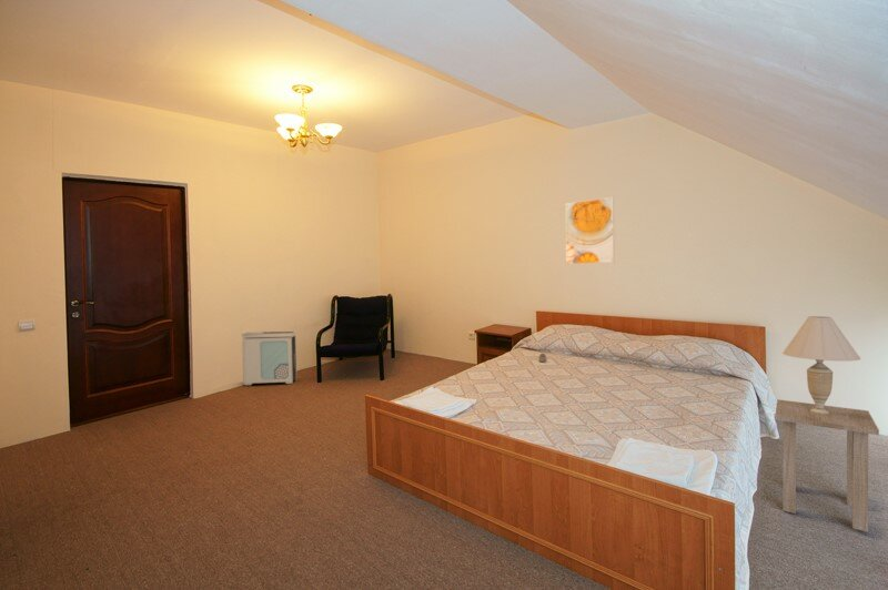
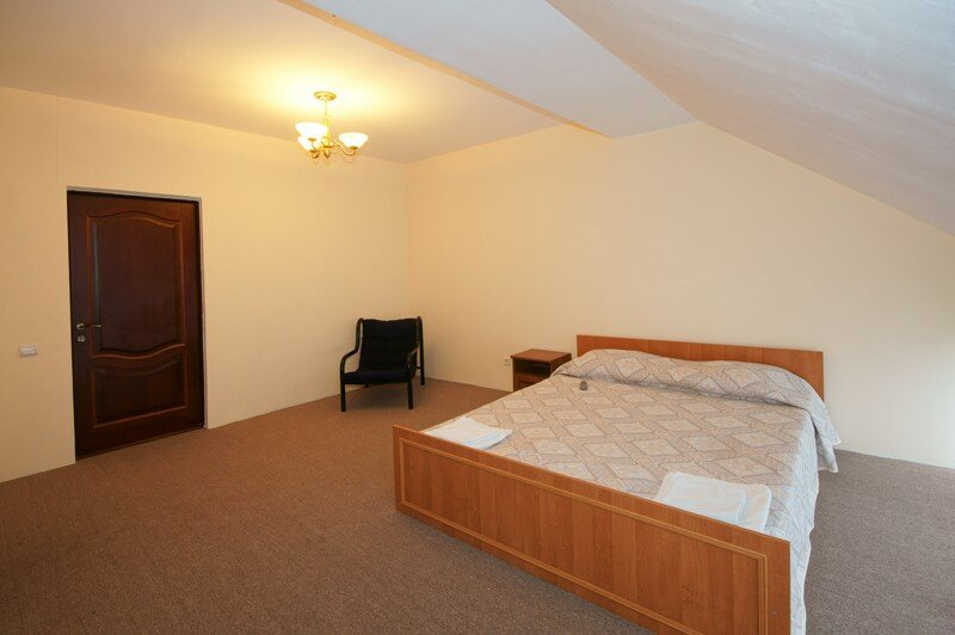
- air purifier [241,330,297,386]
- side table [774,398,880,533]
- table lamp [781,315,861,415]
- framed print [565,196,615,265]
